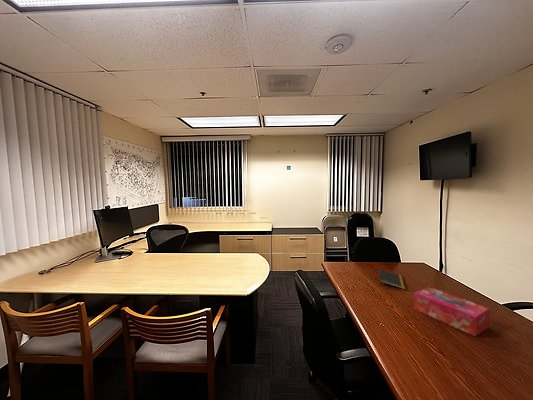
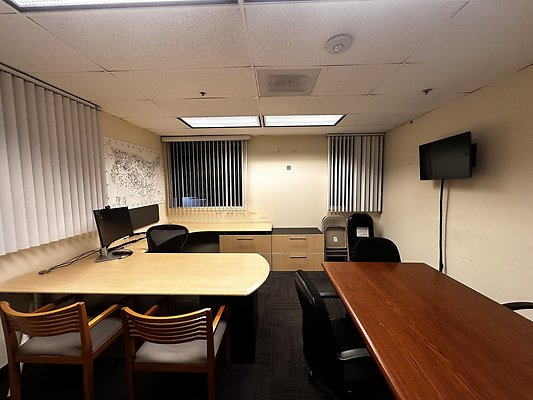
- notepad [378,268,407,290]
- tissue box [413,286,491,337]
